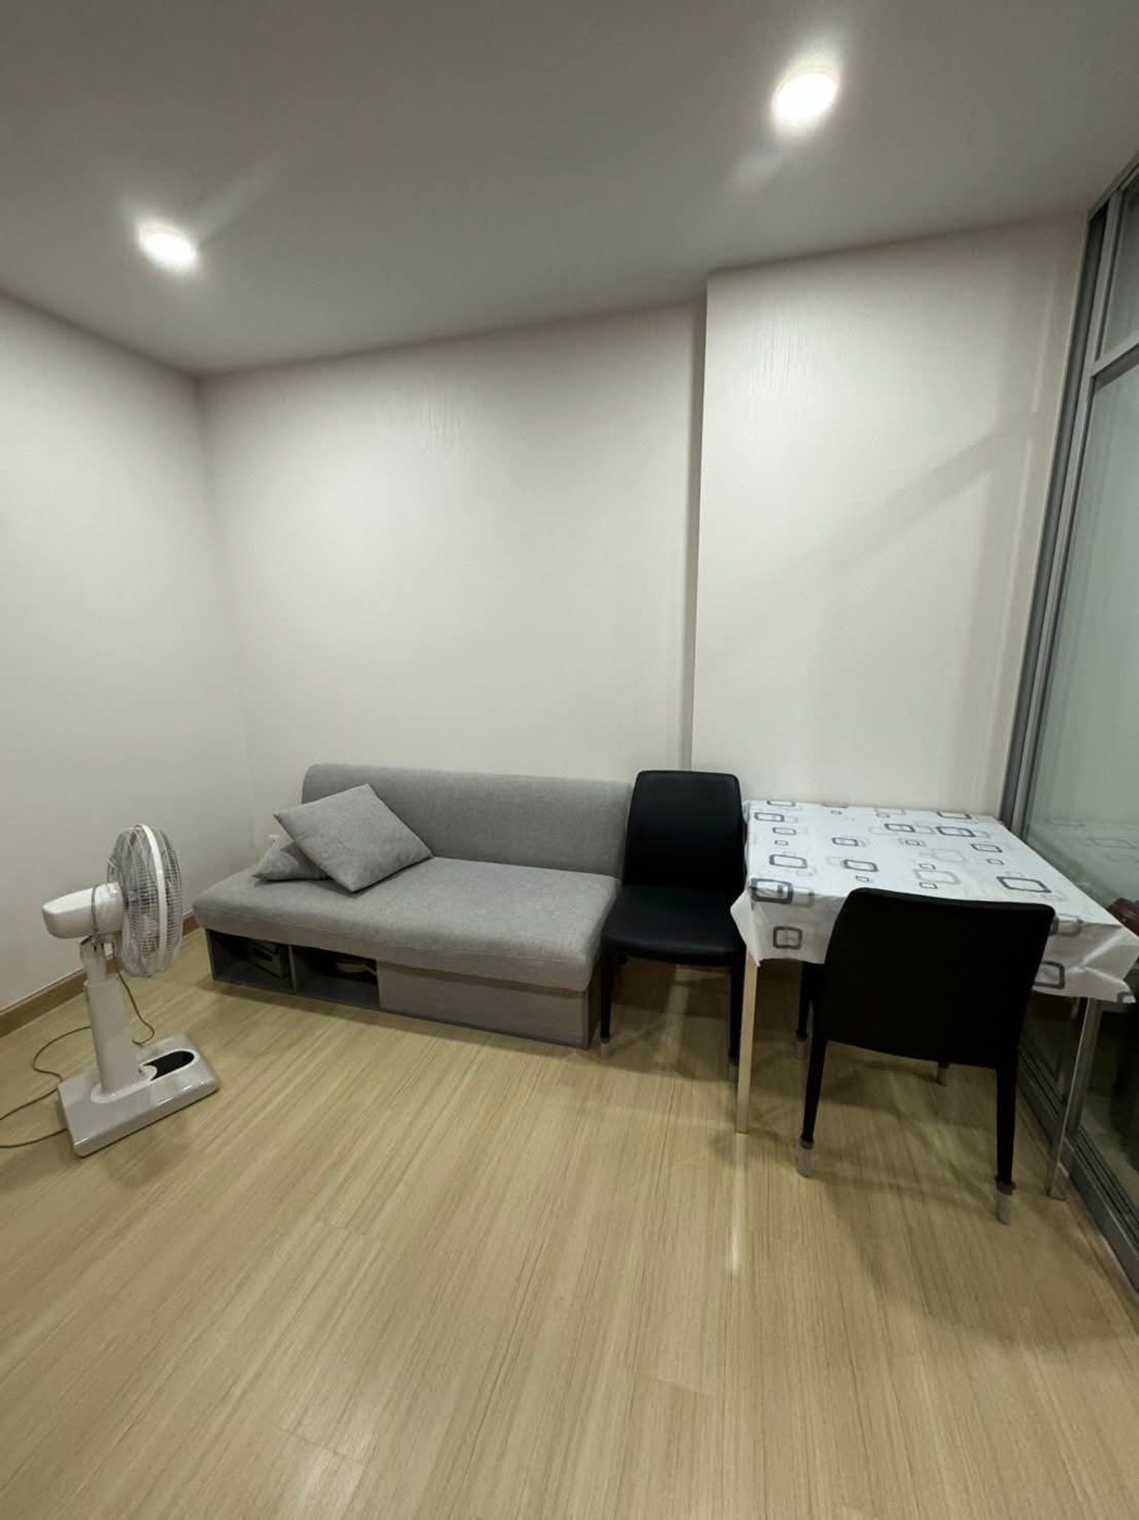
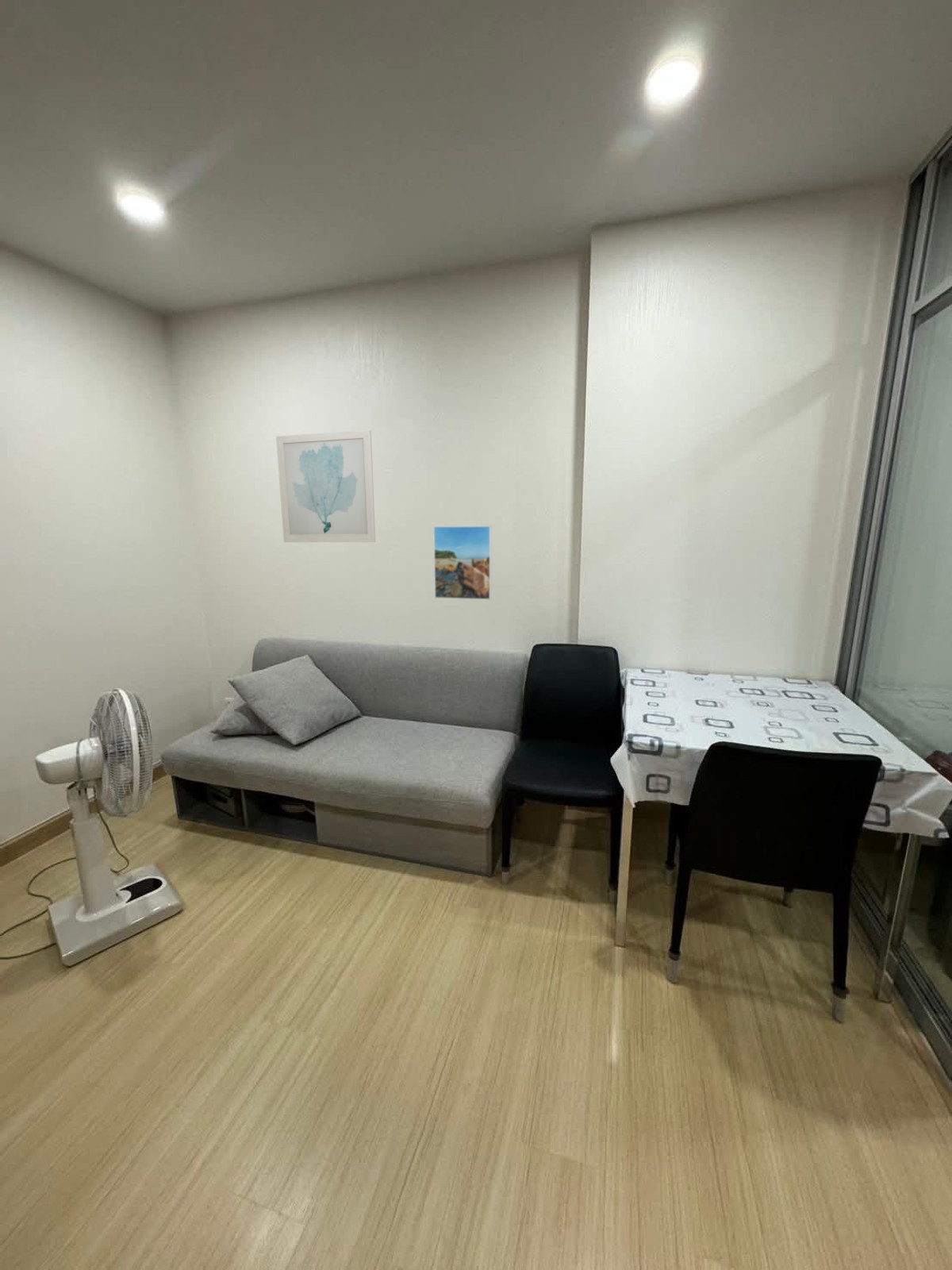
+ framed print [432,525,493,601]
+ wall art [275,429,376,543]
